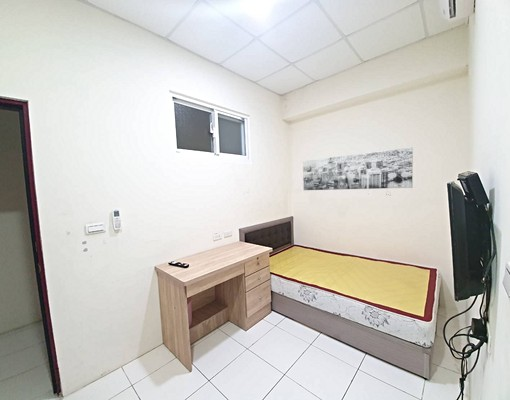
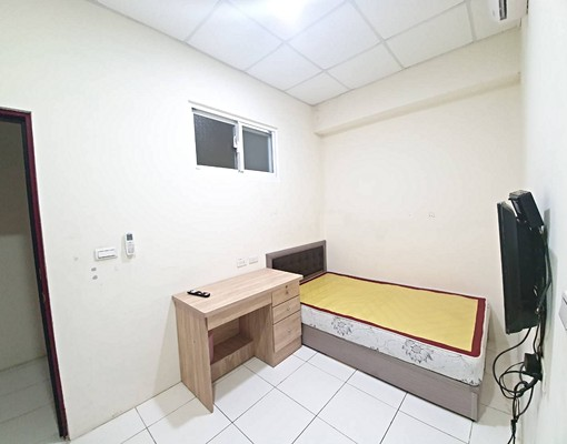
- wall art [302,146,414,191]
